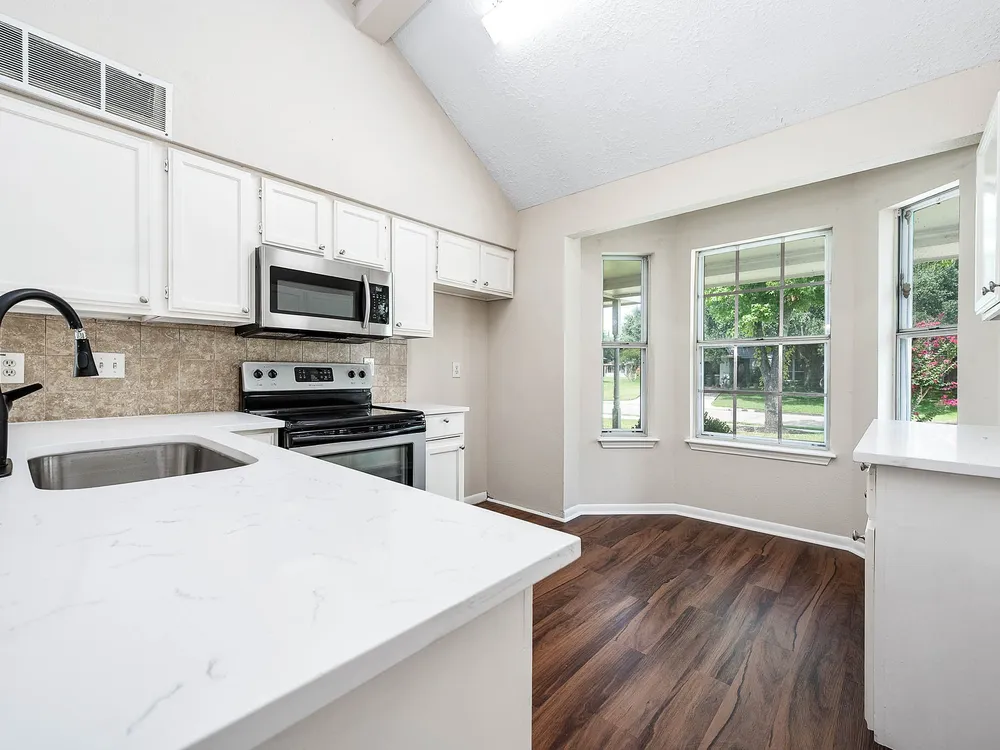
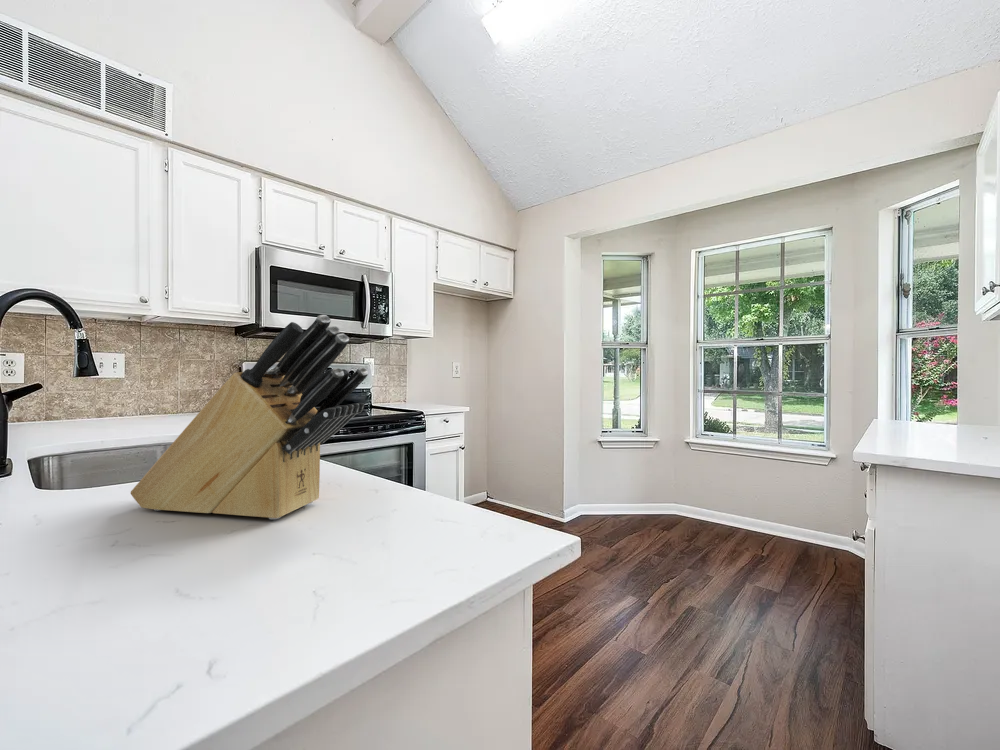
+ knife block [130,314,369,520]
